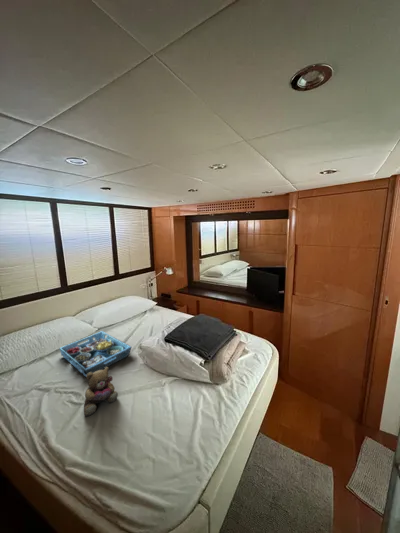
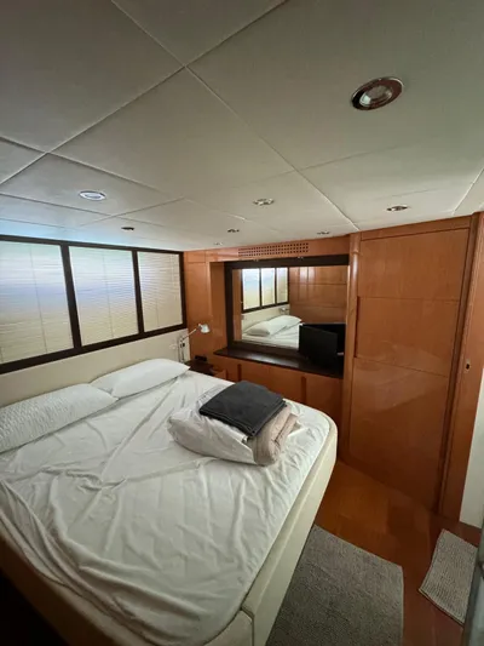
- serving tray [59,330,132,377]
- teddy bear [83,366,119,417]
